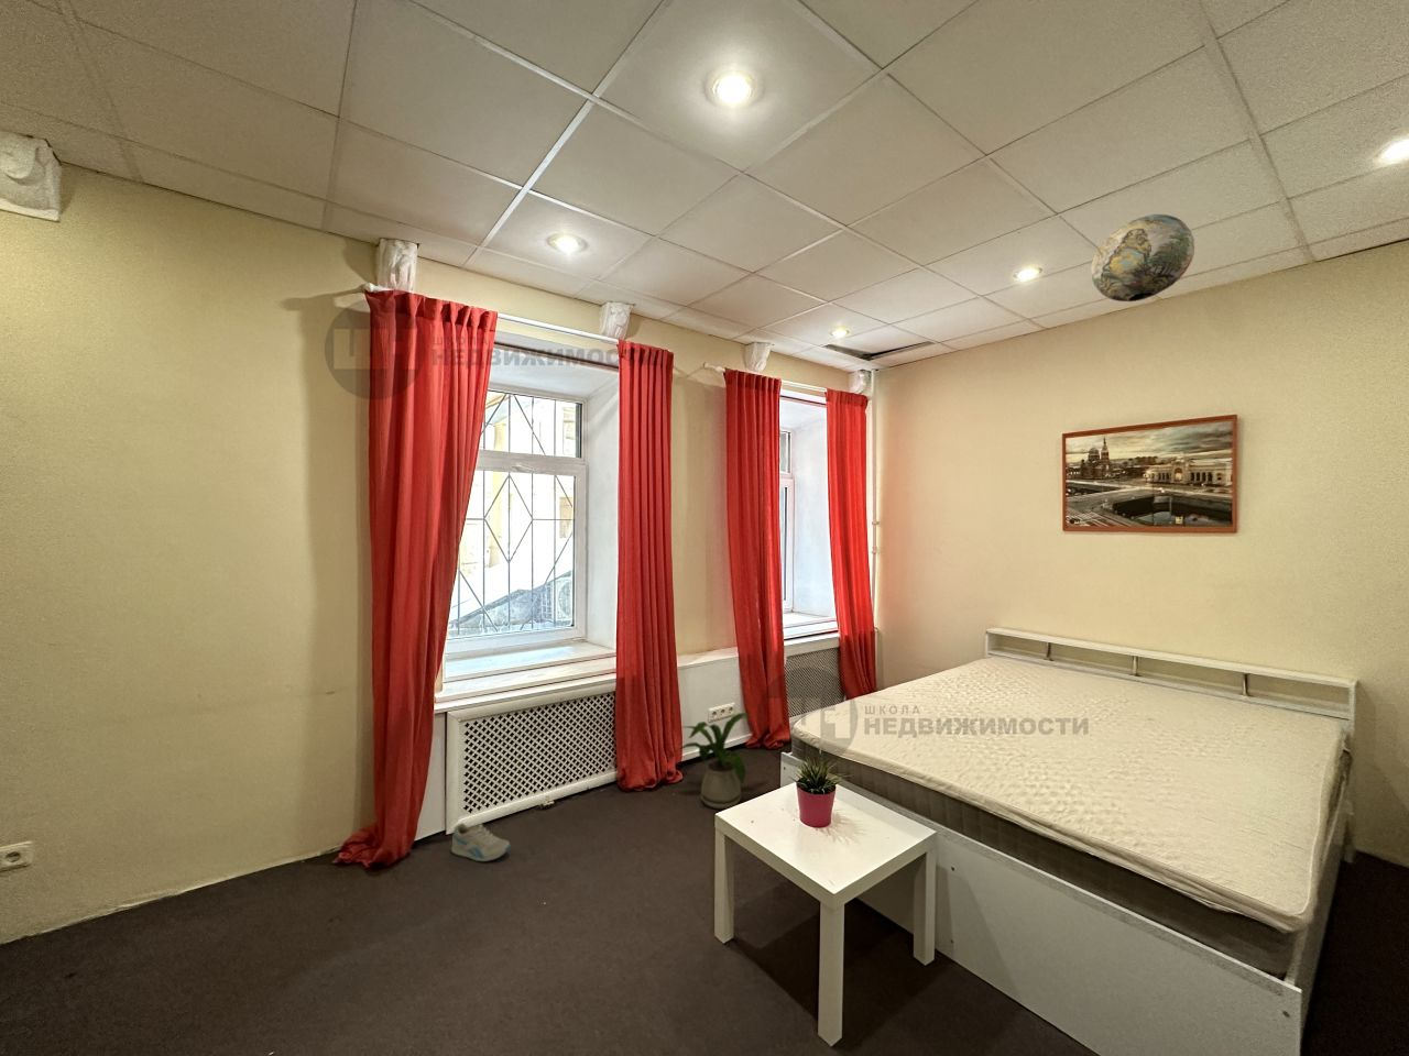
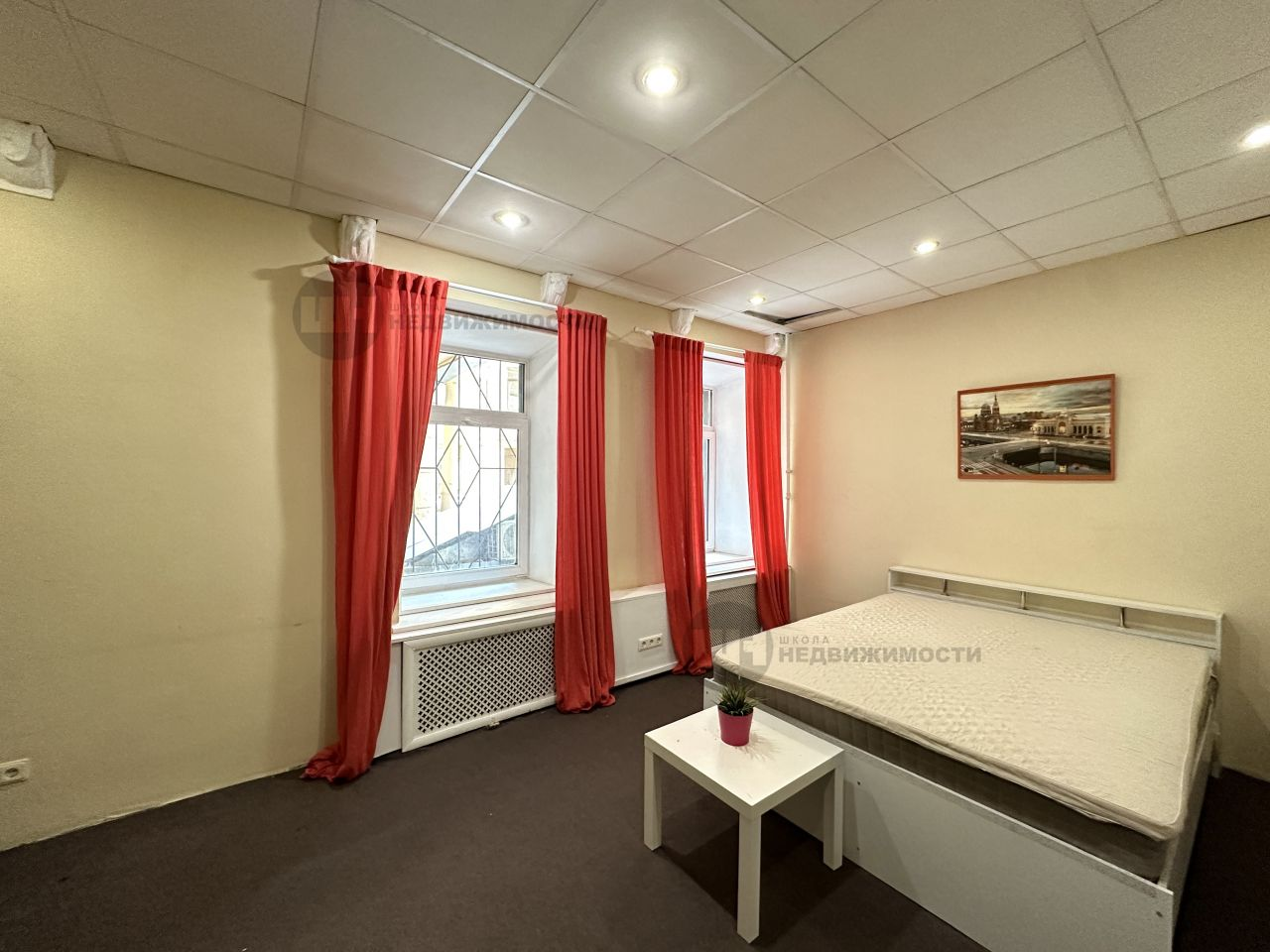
- decorative vase [1089,213,1196,303]
- house plant [669,712,769,810]
- sneaker [450,822,511,862]
